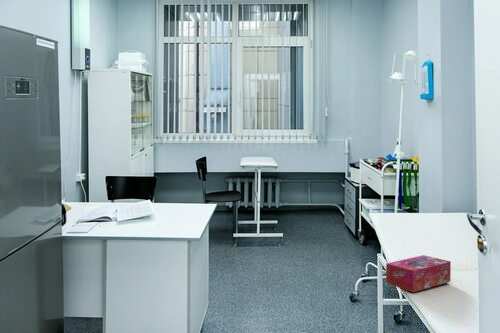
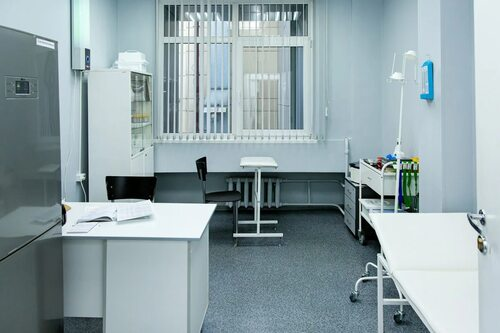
- tissue box [385,254,452,293]
